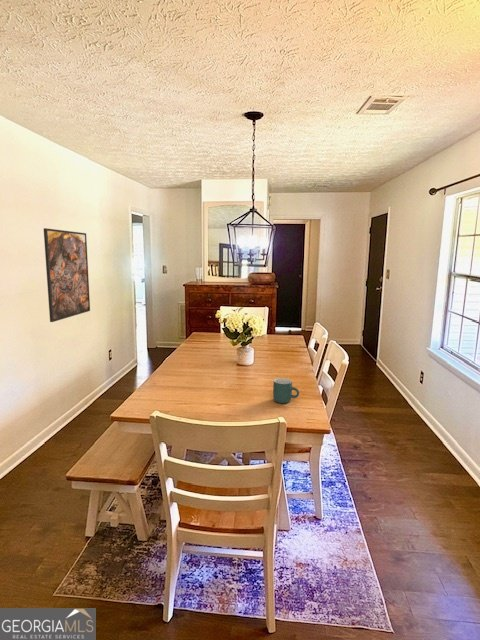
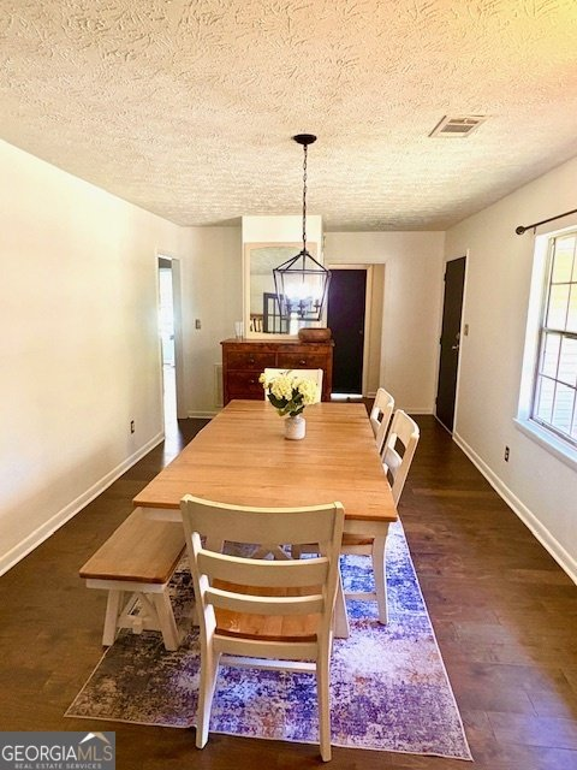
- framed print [43,227,91,323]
- mug [272,377,300,404]
